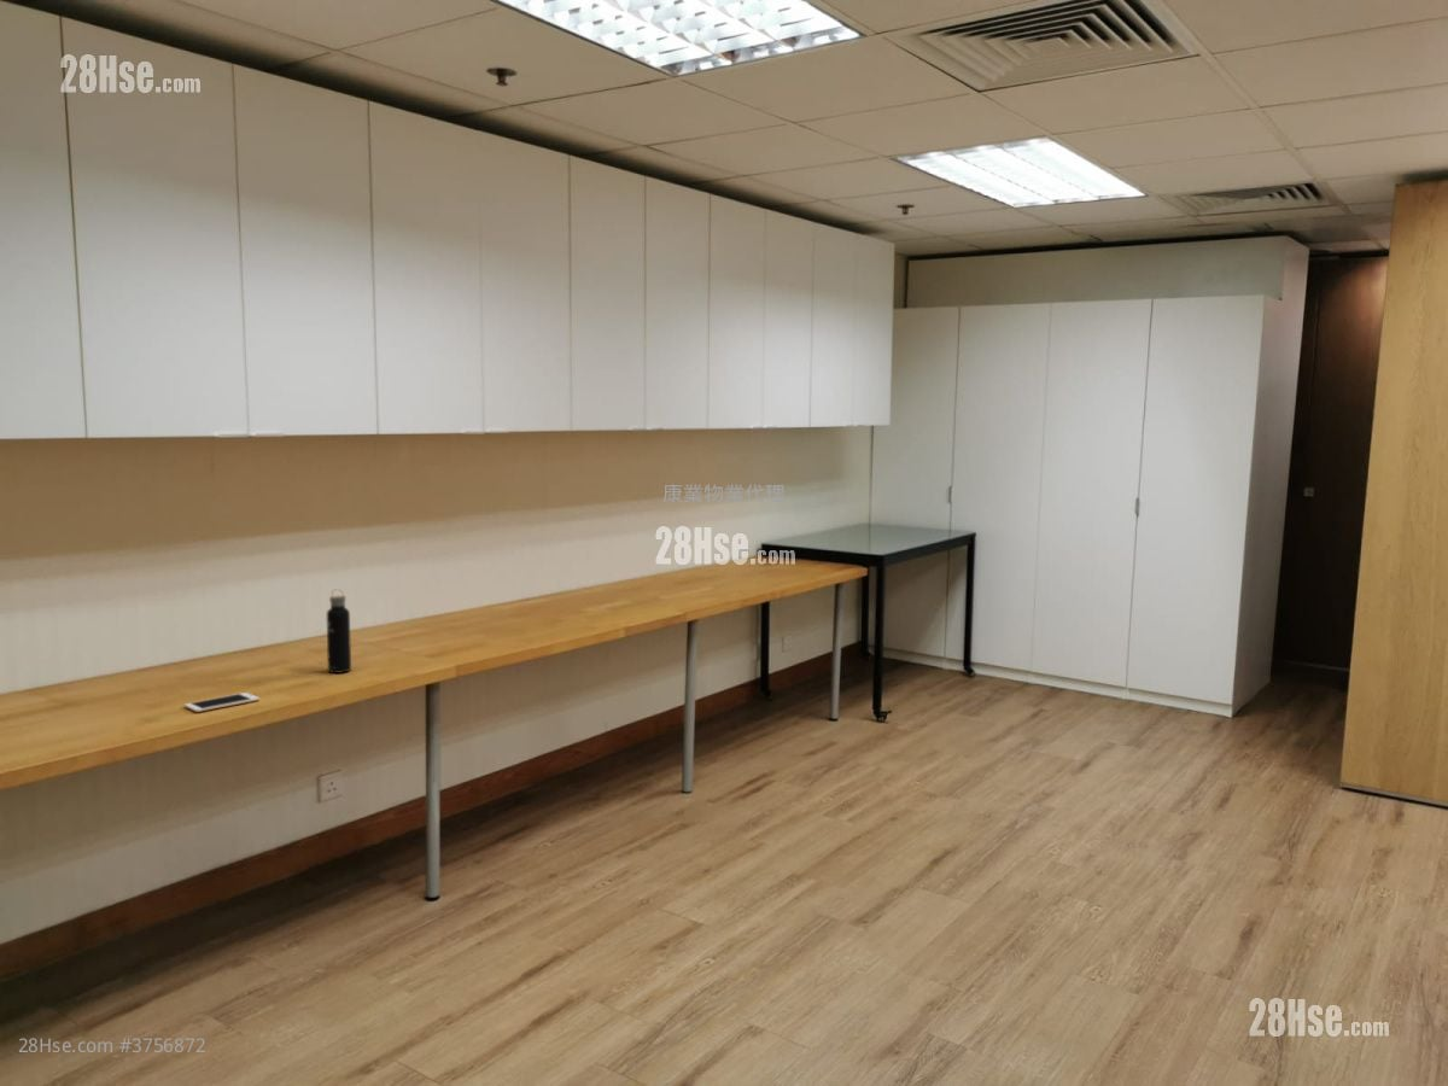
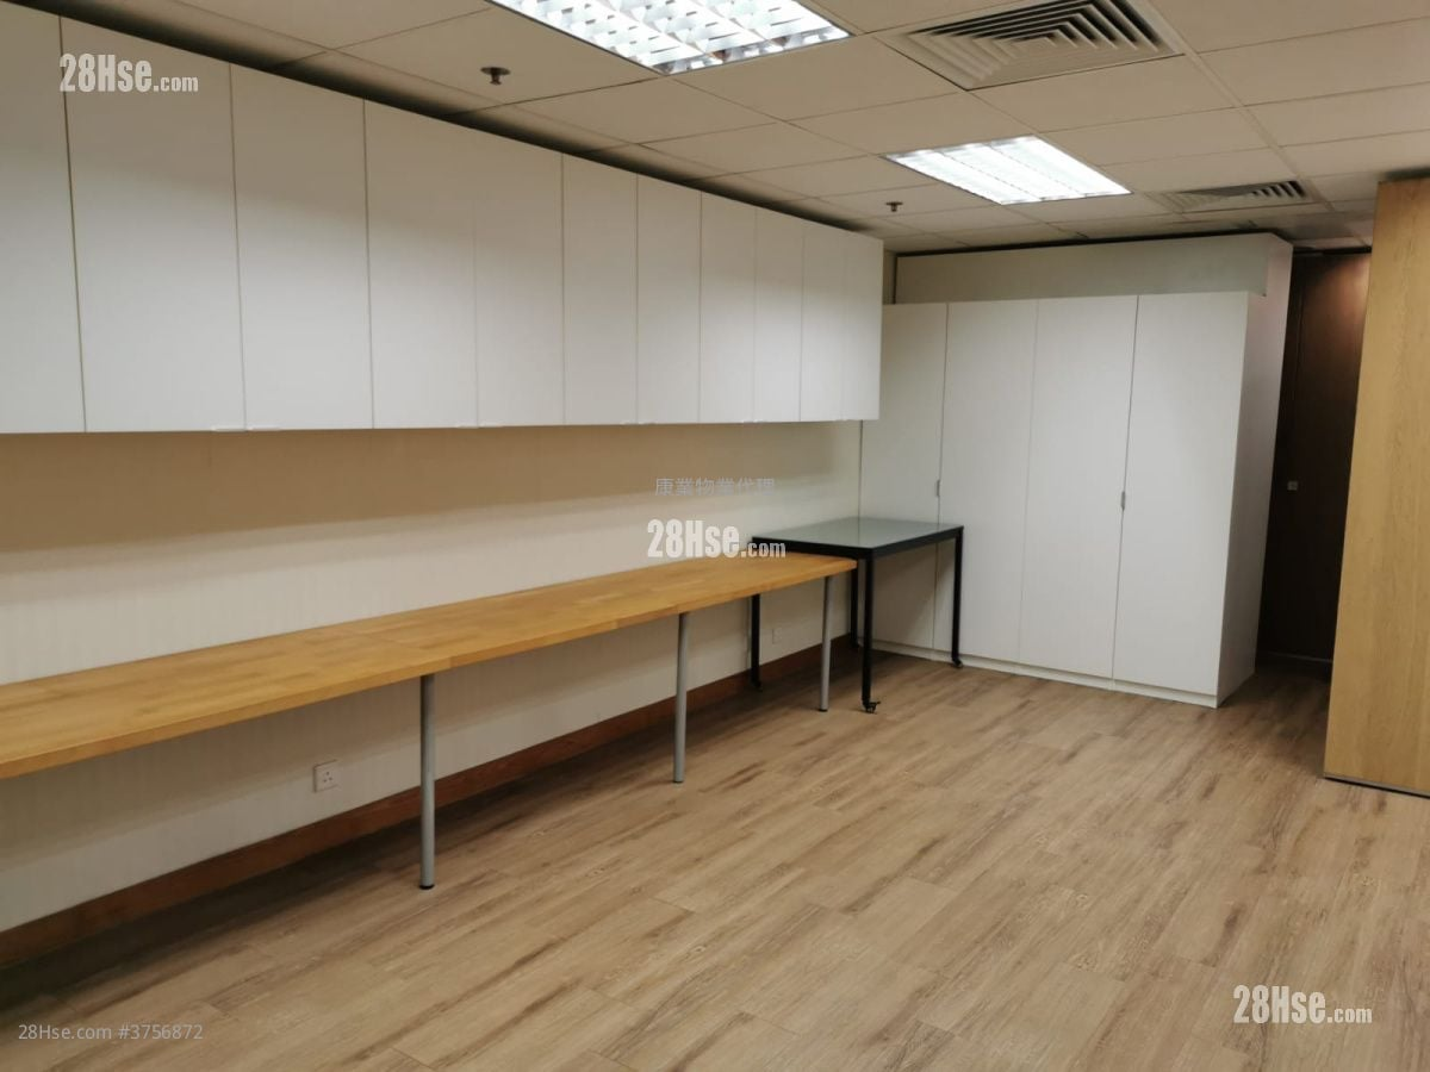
- cell phone [183,691,261,713]
- water bottle [326,588,352,675]
